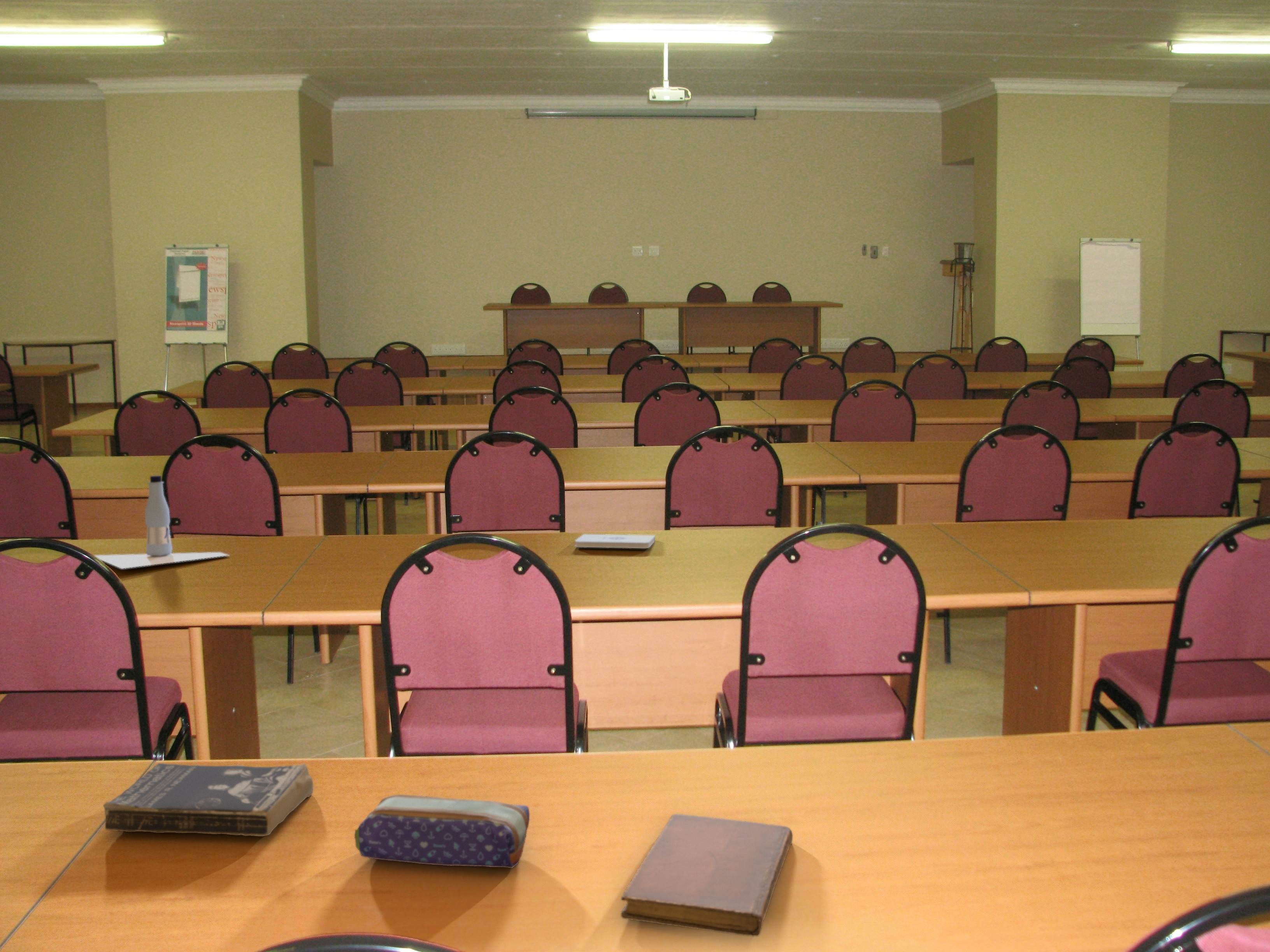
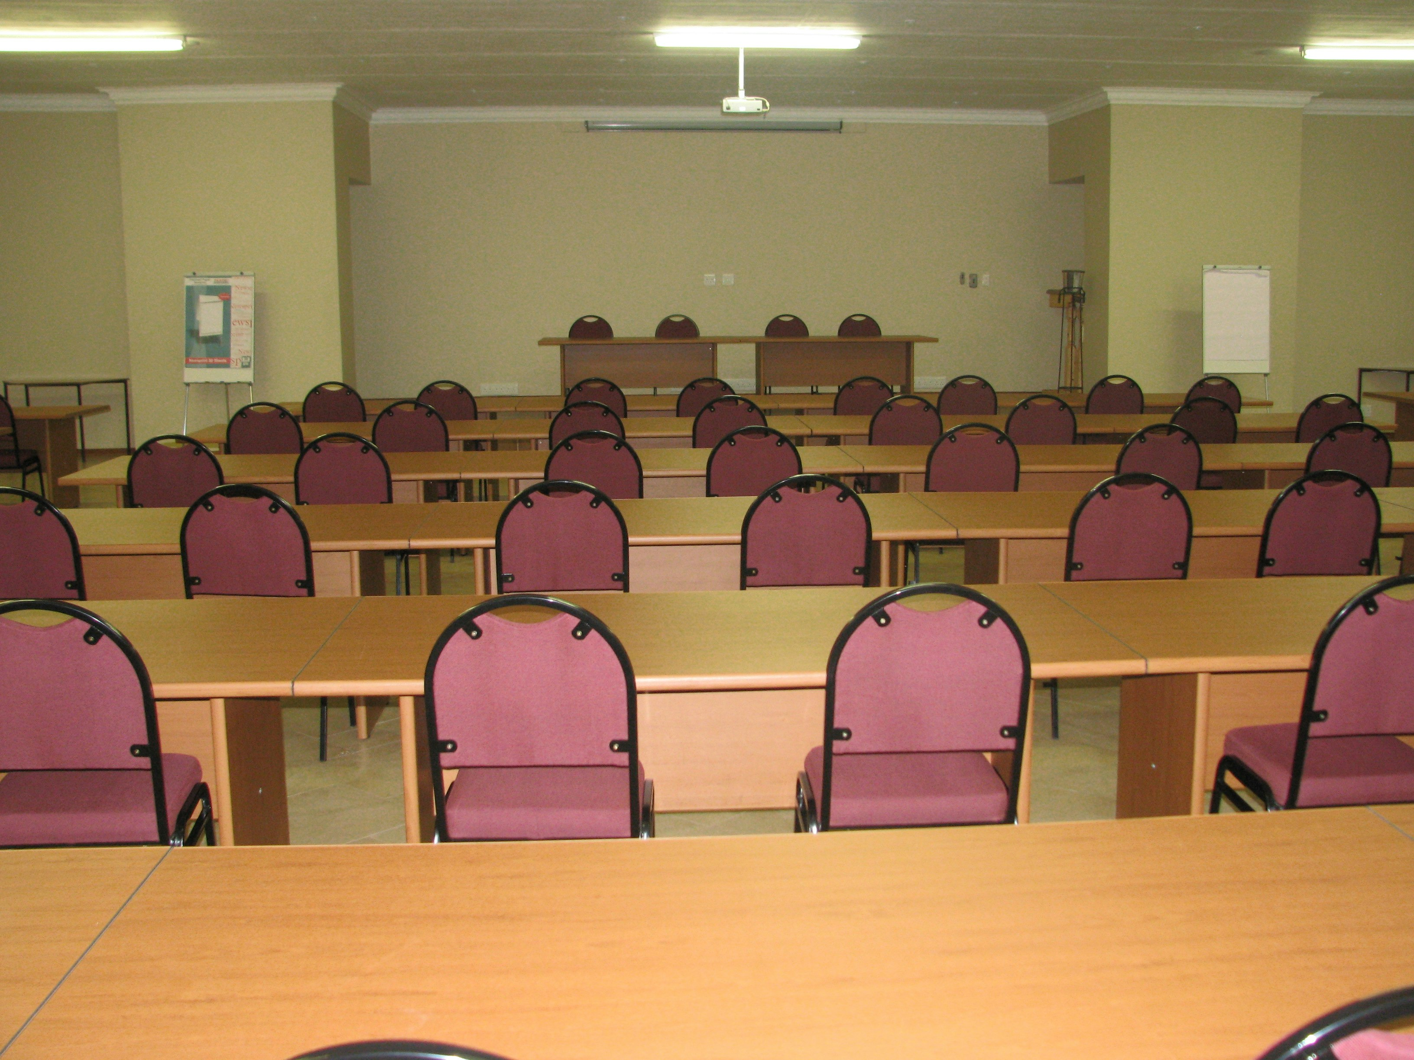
- pencil case [354,794,530,868]
- notebook [621,814,793,937]
- notepad [575,534,656,549]
- bottle [94,475,230,569]
- book [103,763,314,837]
